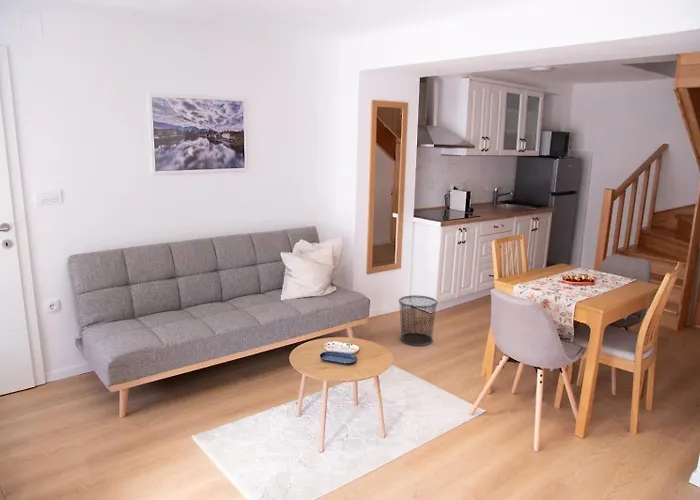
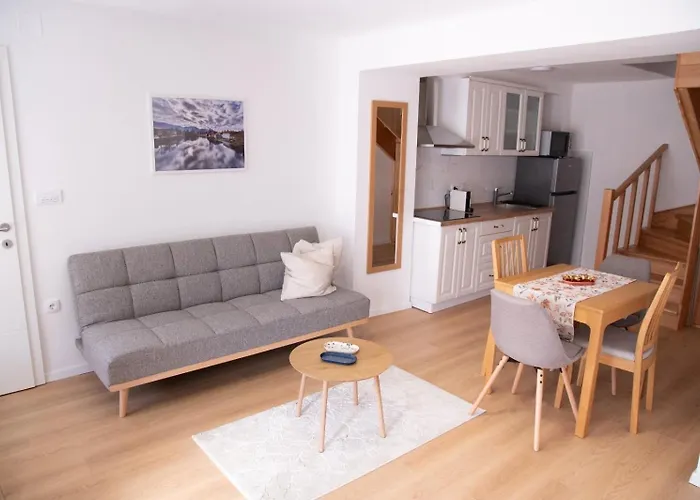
- waste bin [398,294,439,347]
